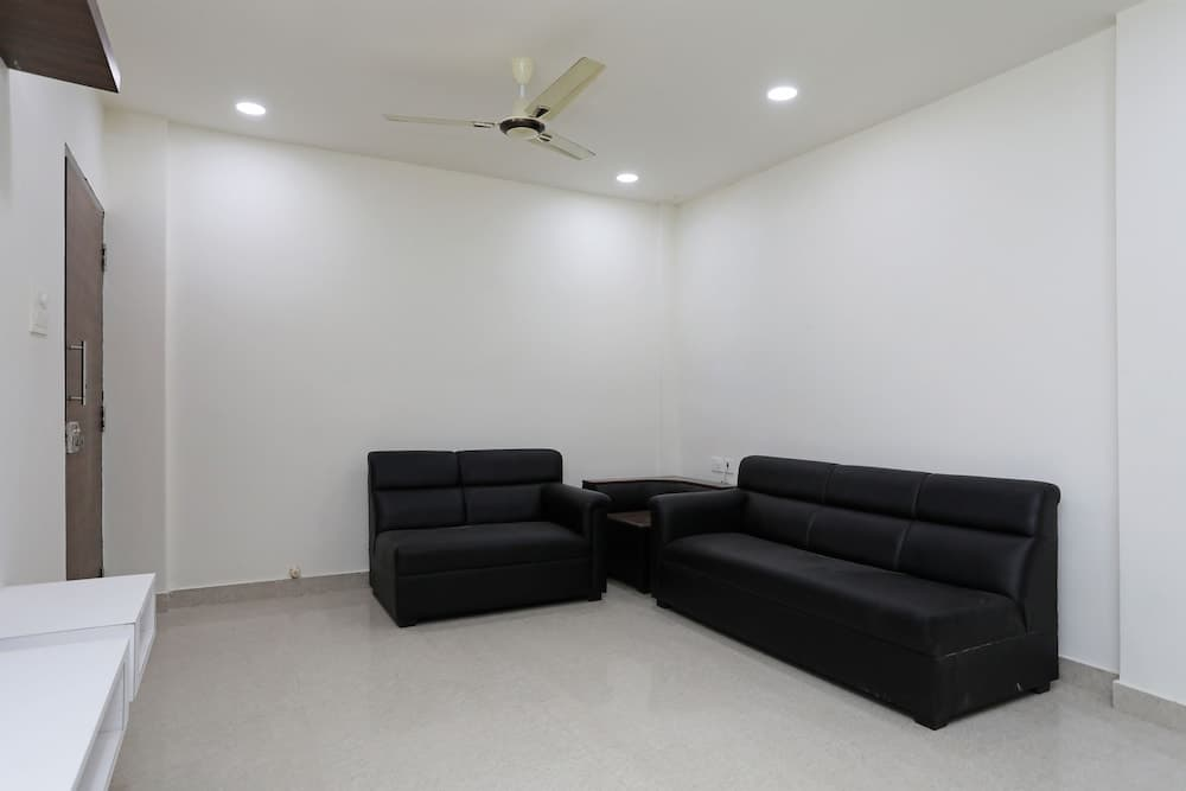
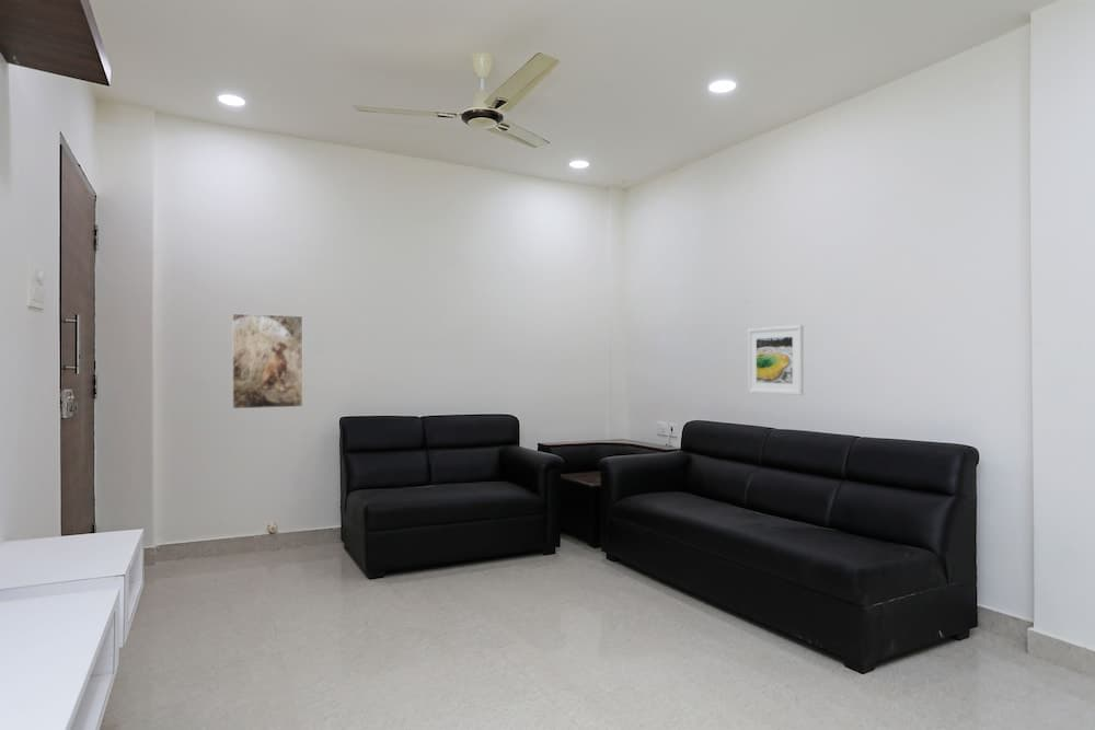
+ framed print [231,313,304,410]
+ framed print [747,324,805,396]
